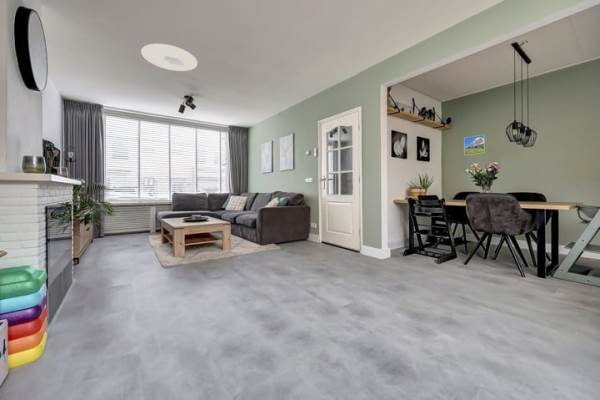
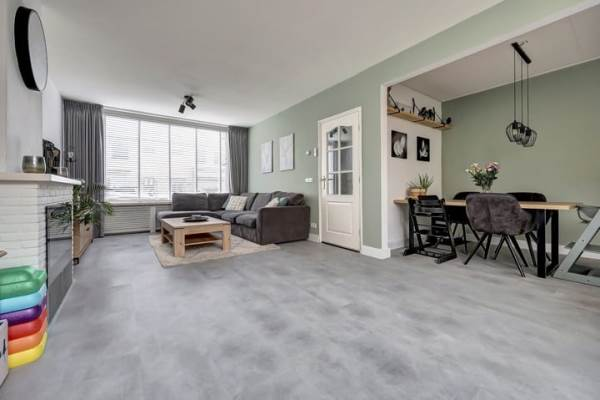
- ceiling light [140,43,199,72]
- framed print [463,134,486,157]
